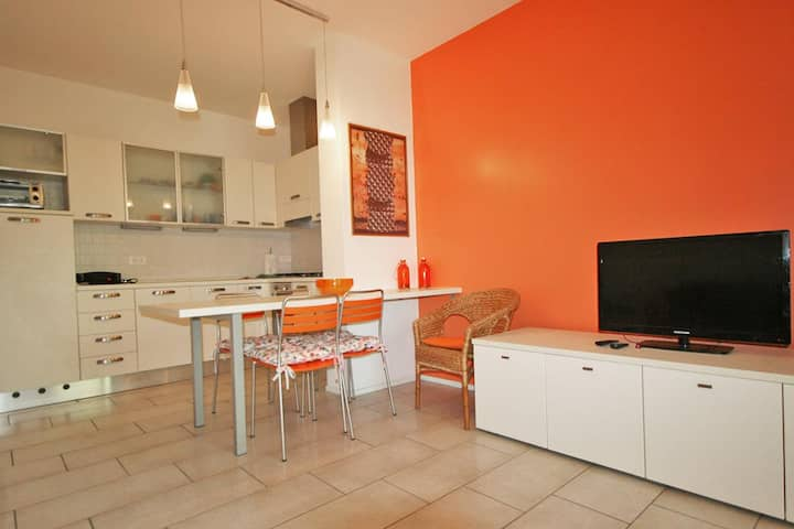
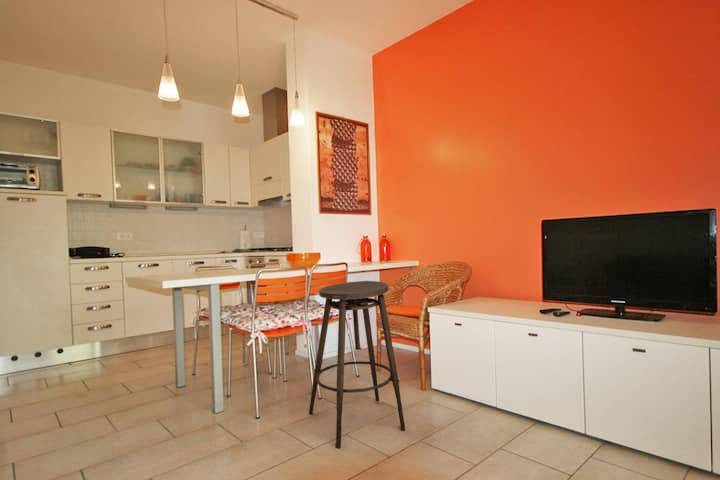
+ stool [308,280,406,450]
